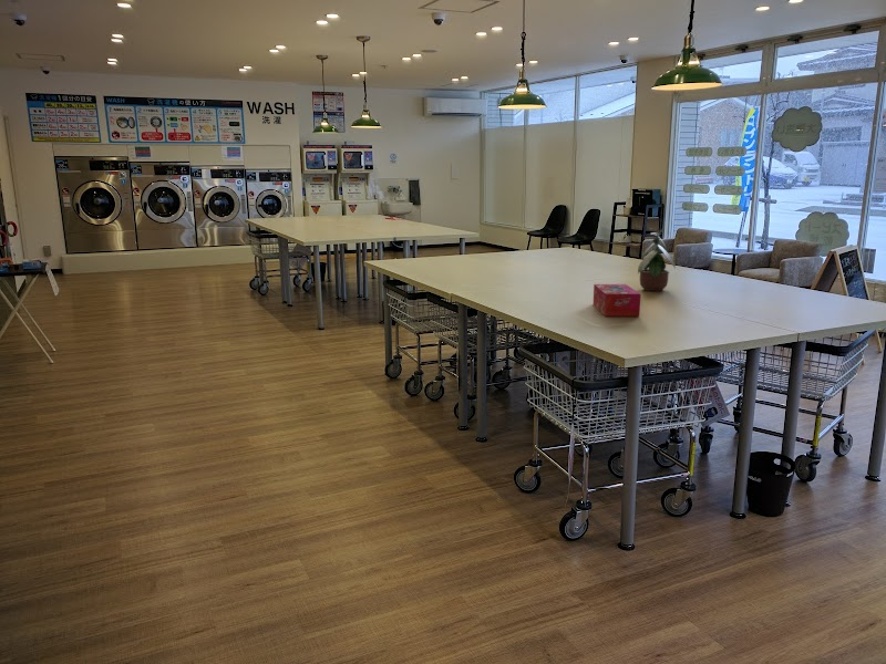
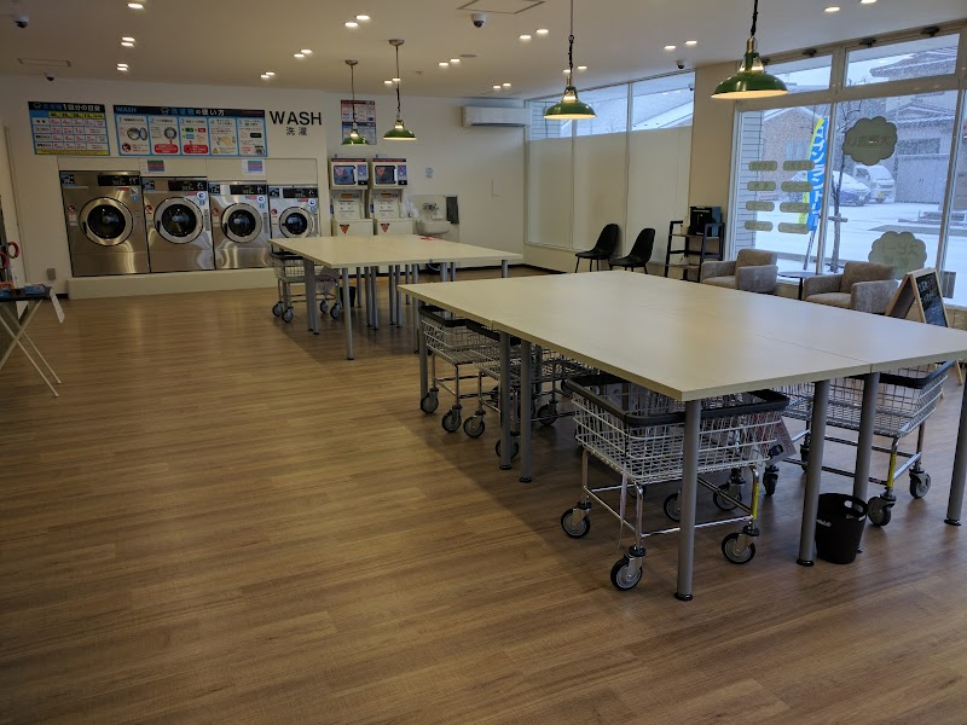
- potted plant [637,226,677,292]
- tissue box [593,283,641,318]
